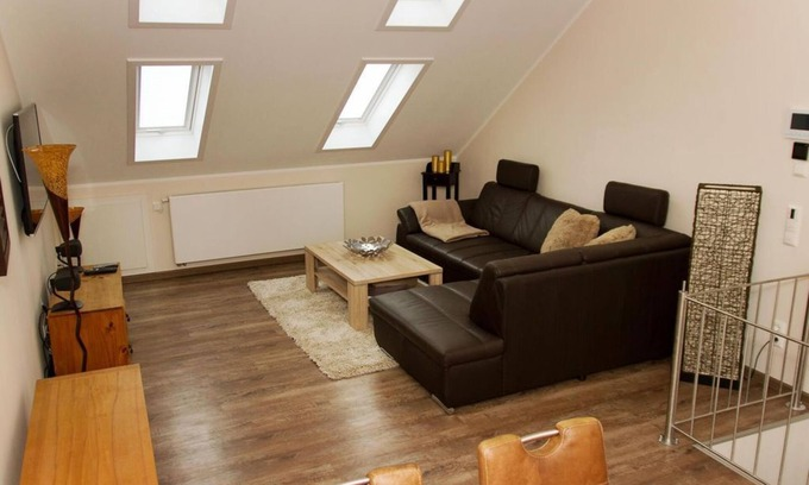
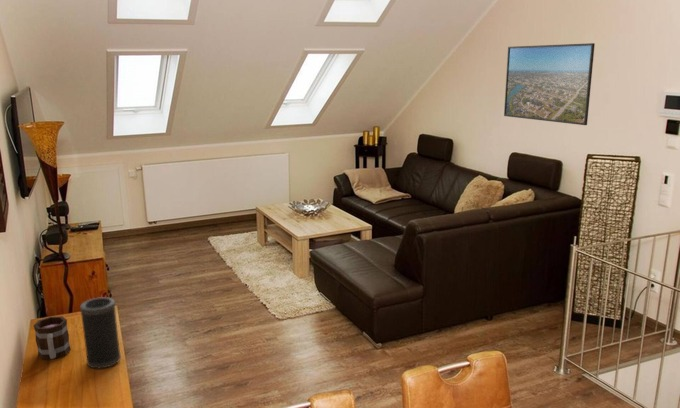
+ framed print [503,42,596,126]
+ speaker [79,296,122,369]
+ mug [32,315,72,361]
